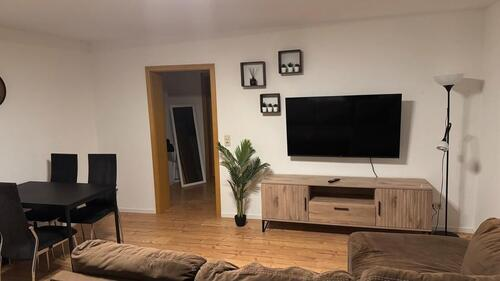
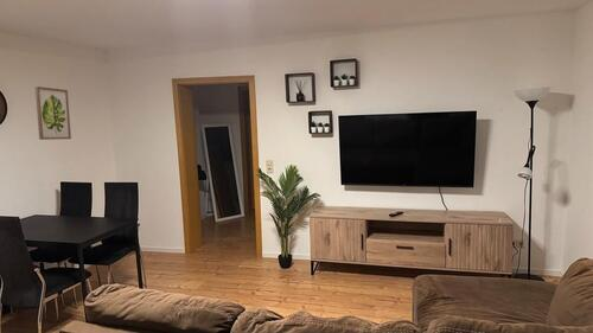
+ wall art [34,85,72,141]
